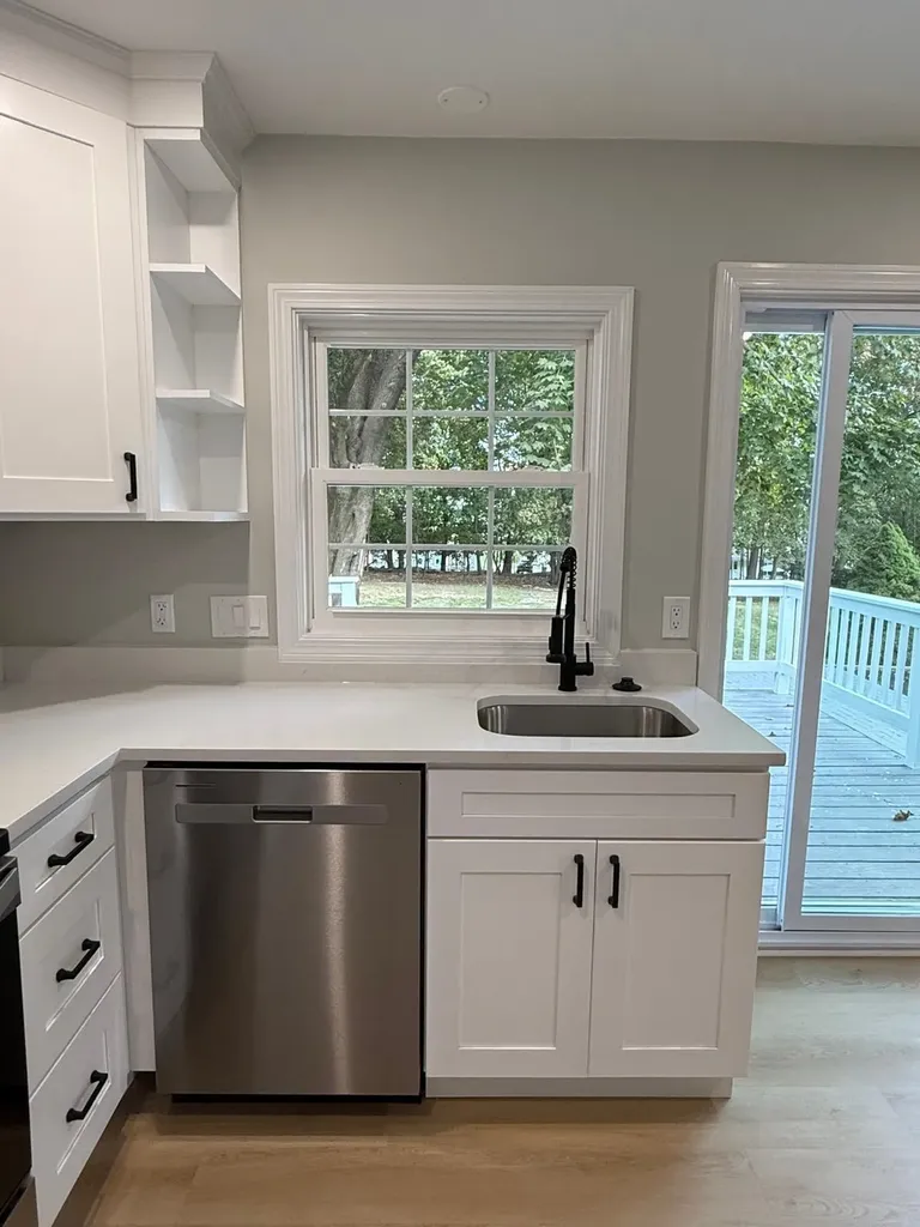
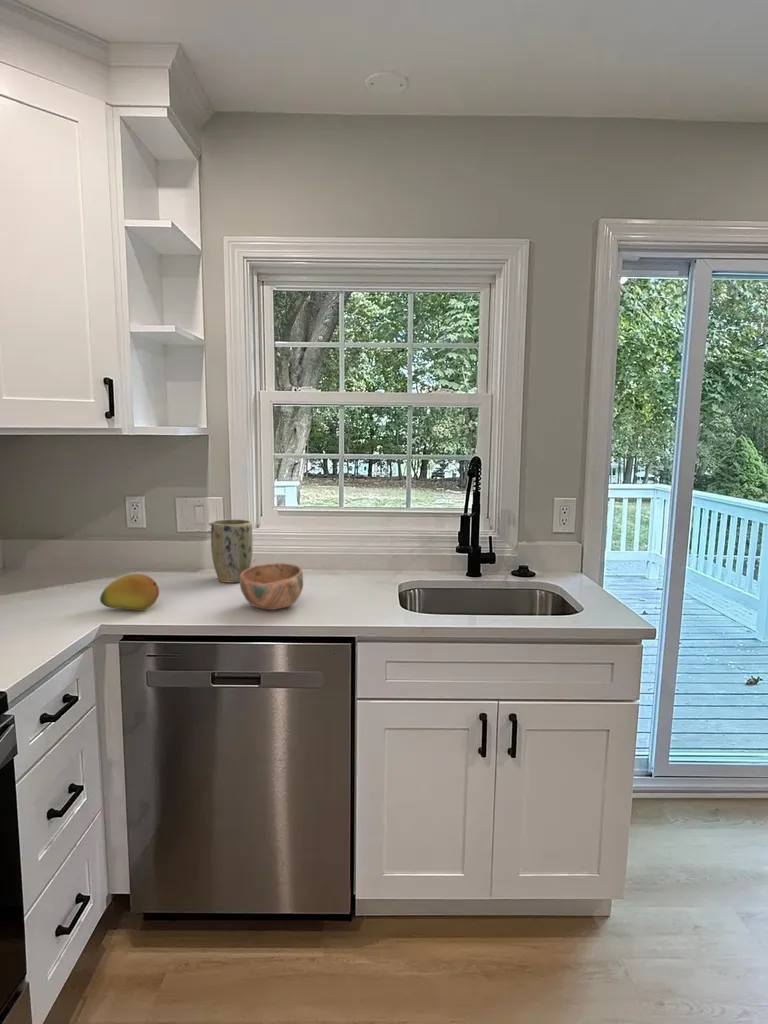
+ bowl [239,562,304,611]
+ plant pot [210,518,253,584]
+ fruit [99,573,160,612]
